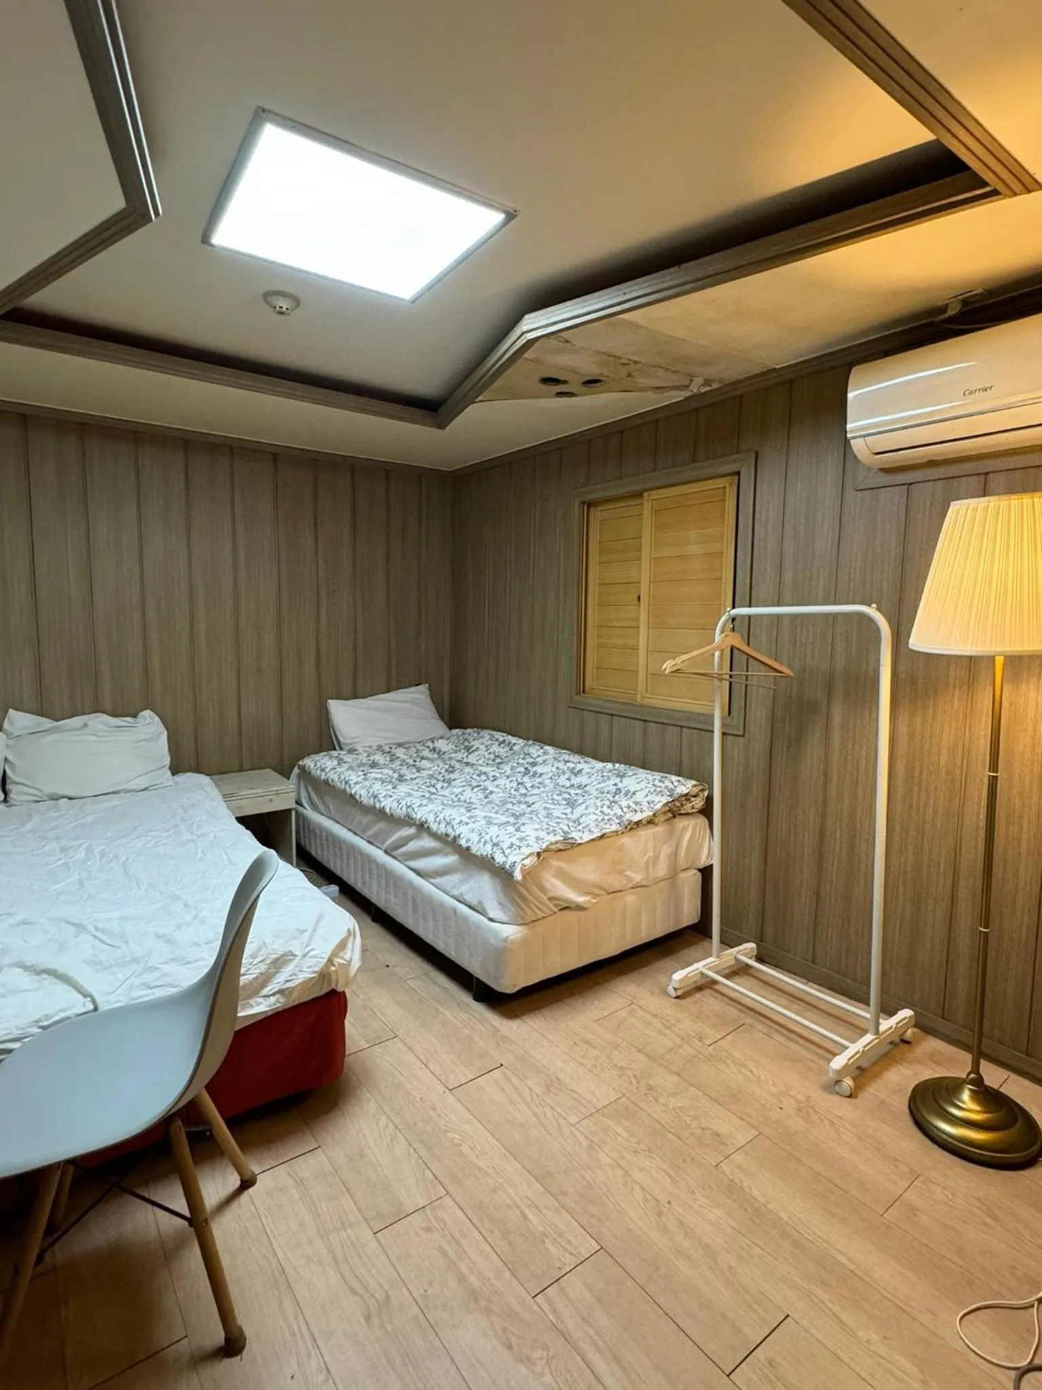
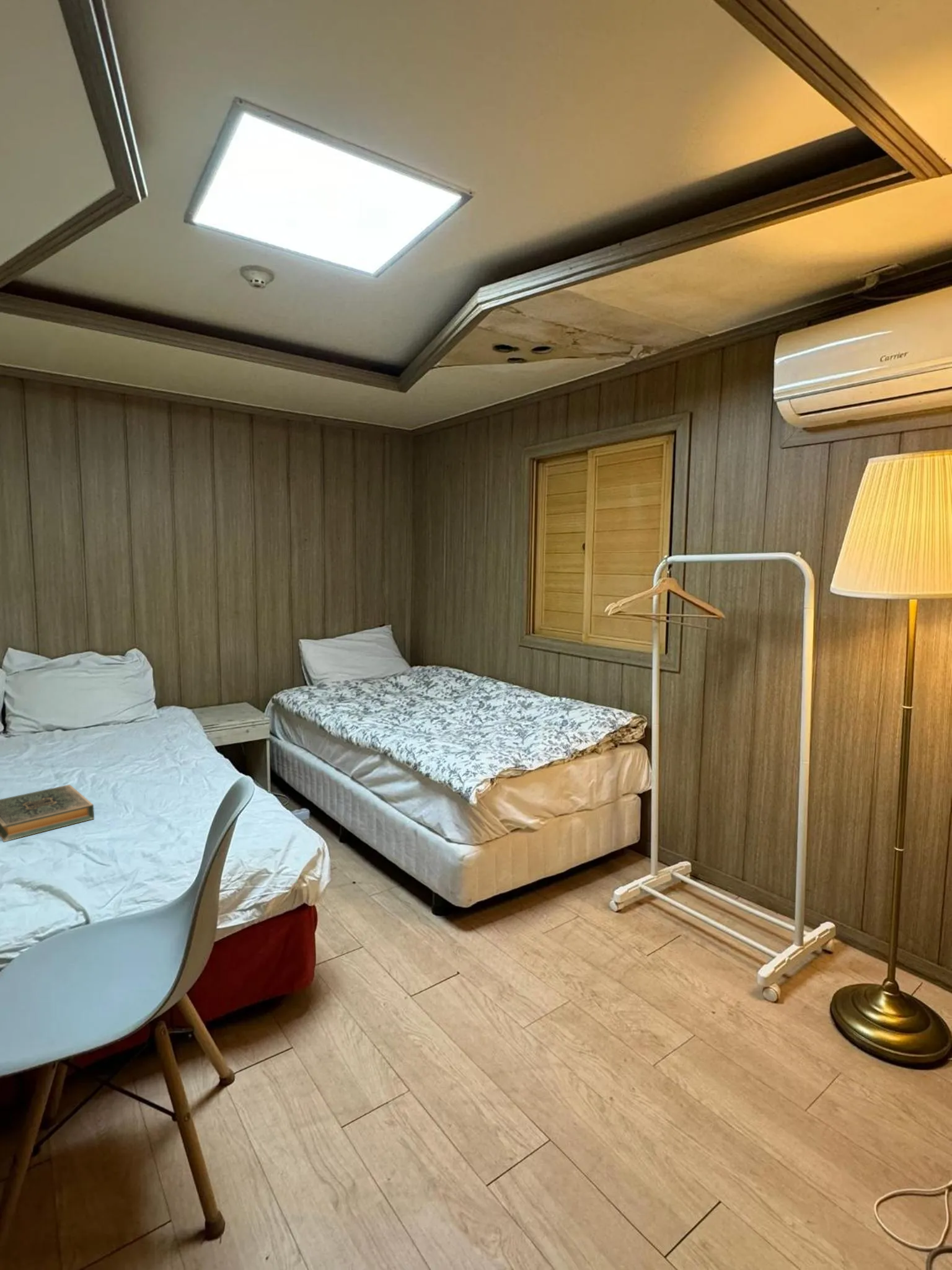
+ hardback book [0,784,95,842]
